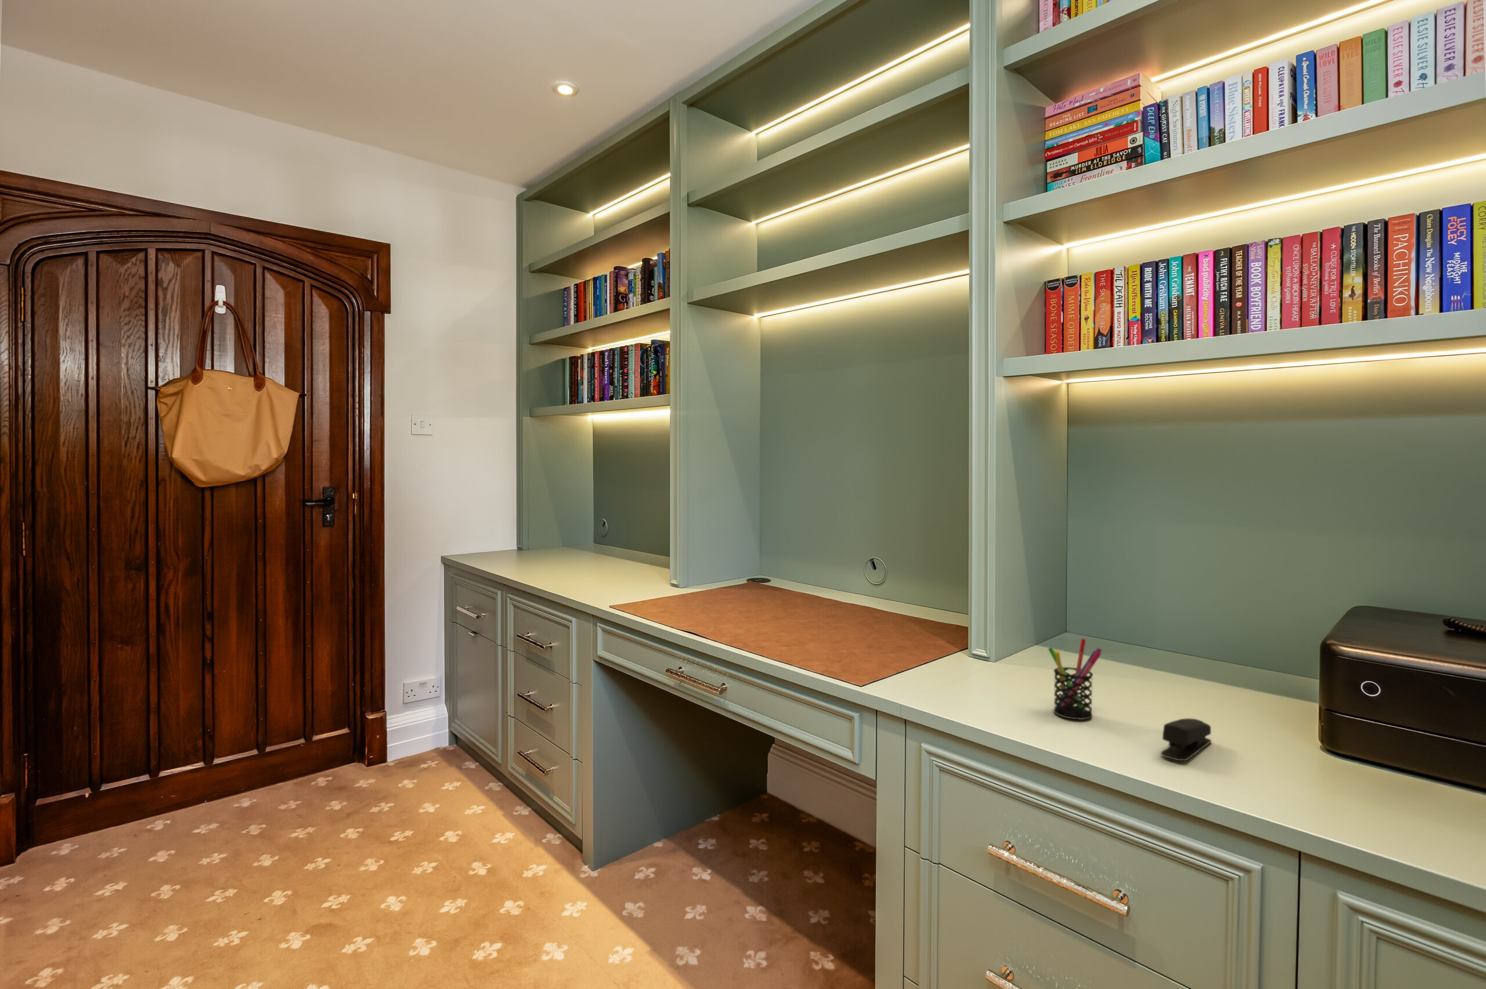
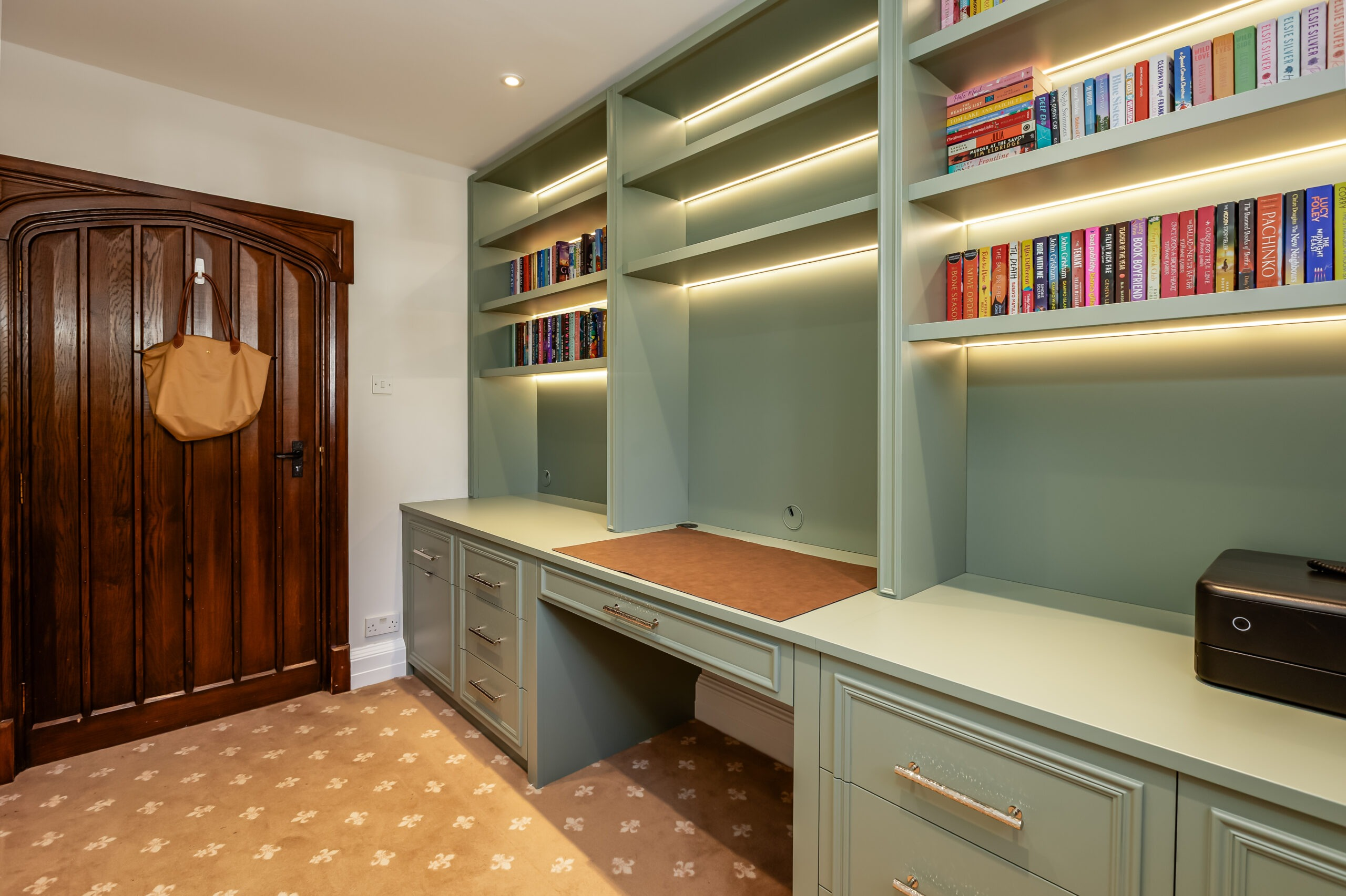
- pen holder [1048,638,1102,721]
- stapler [1160,717,1212,762]
